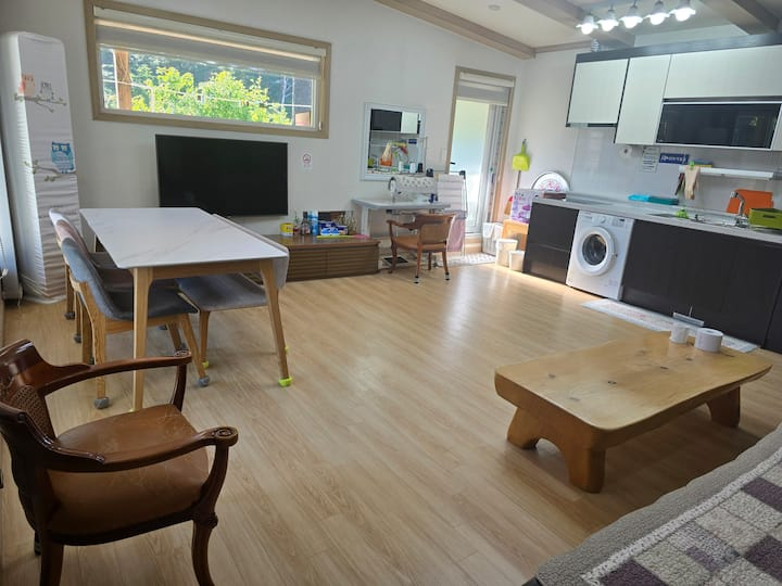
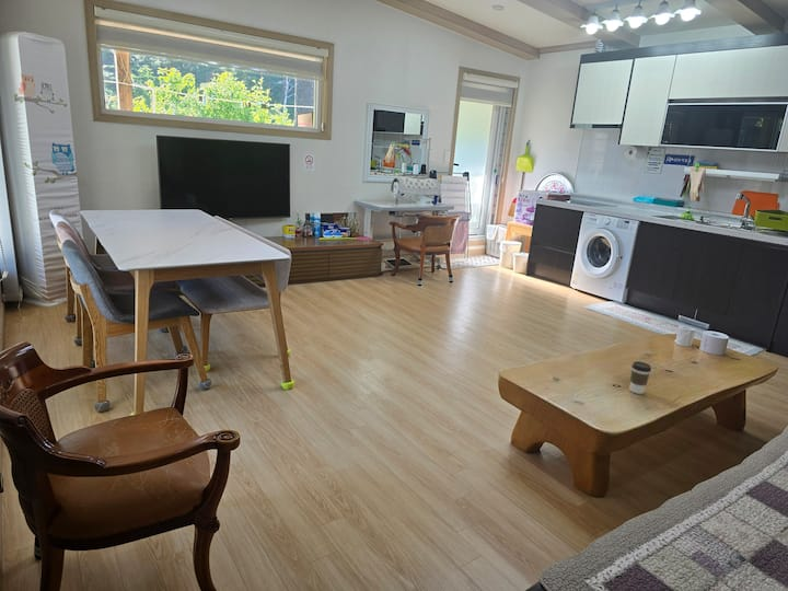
+ coffee cup [628,360,652,395]
